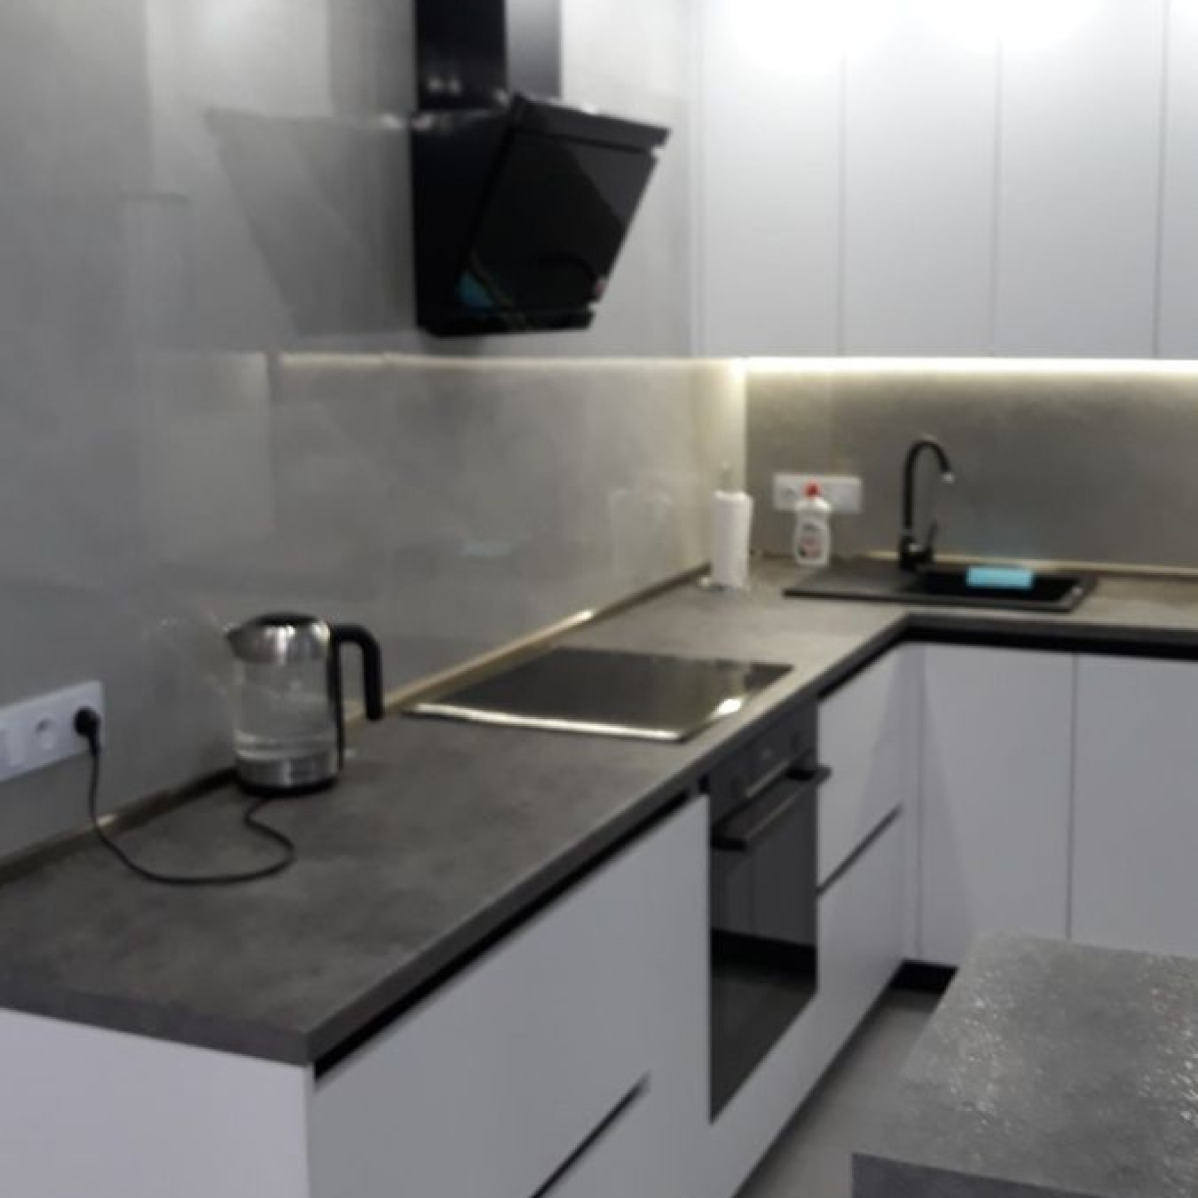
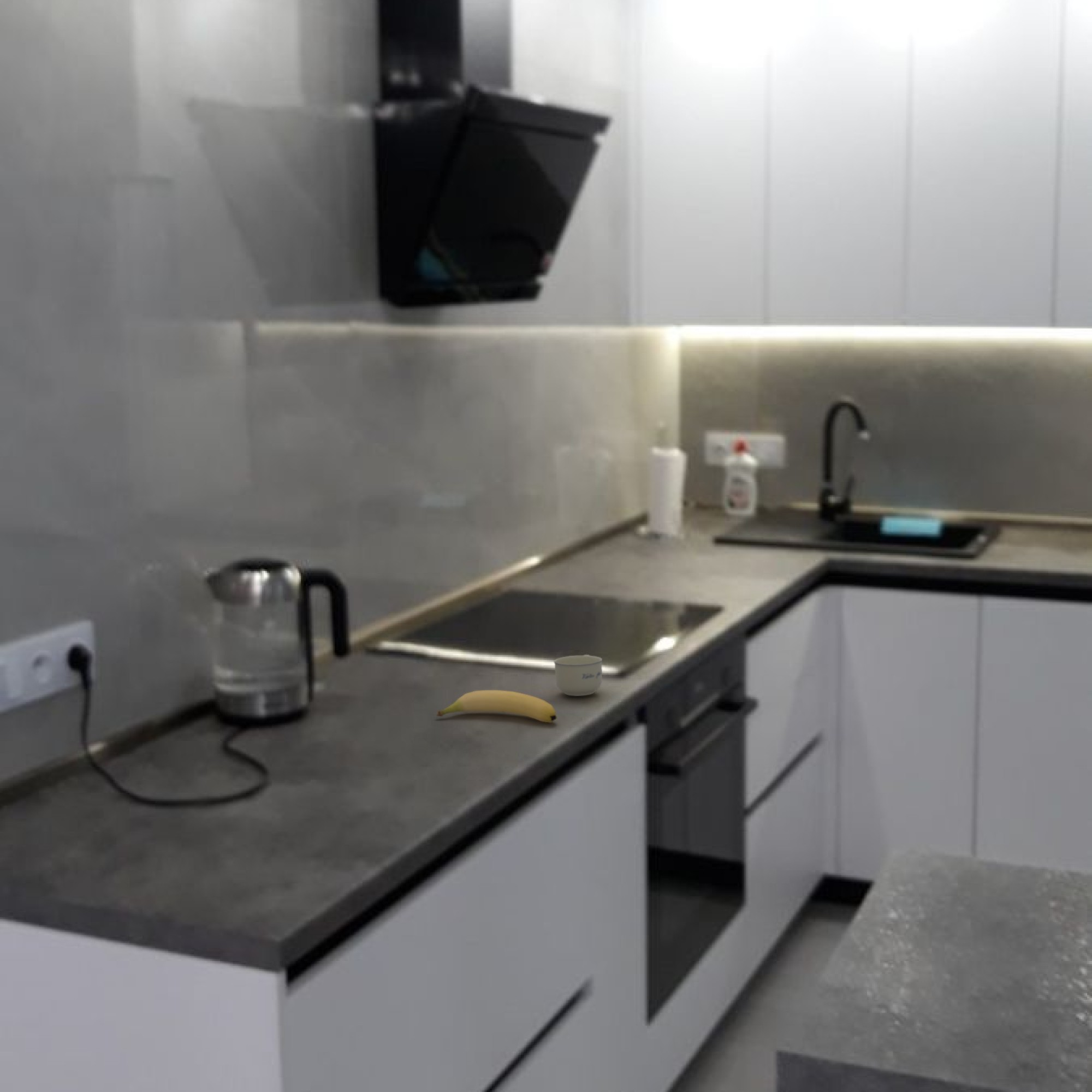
+ cup [554,654,603,697]
+ banana [435,690,557,723]
